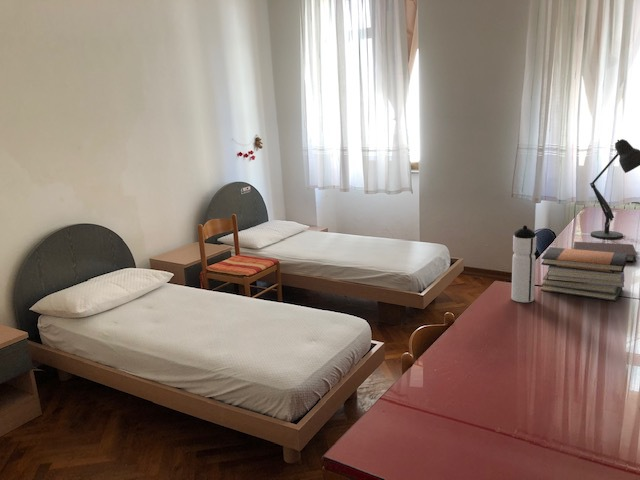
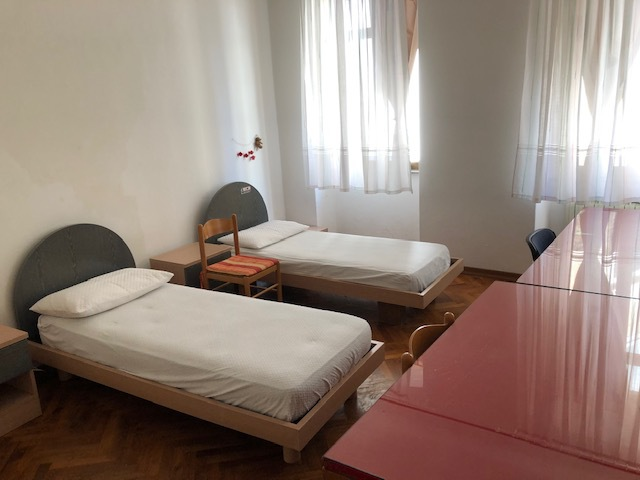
- book stack [540,246,627,302]
- desk lamp [589,138,640,240]
- notebook [573,241,638,263]
- water bottle [510,225,537,303]
